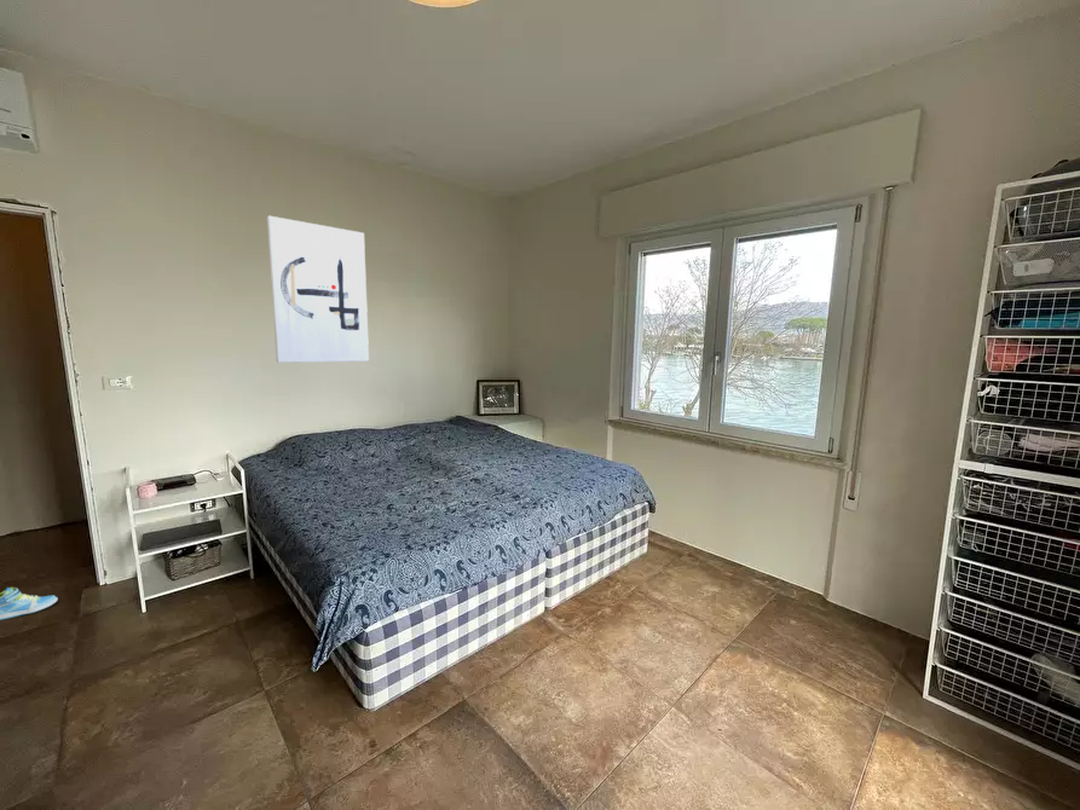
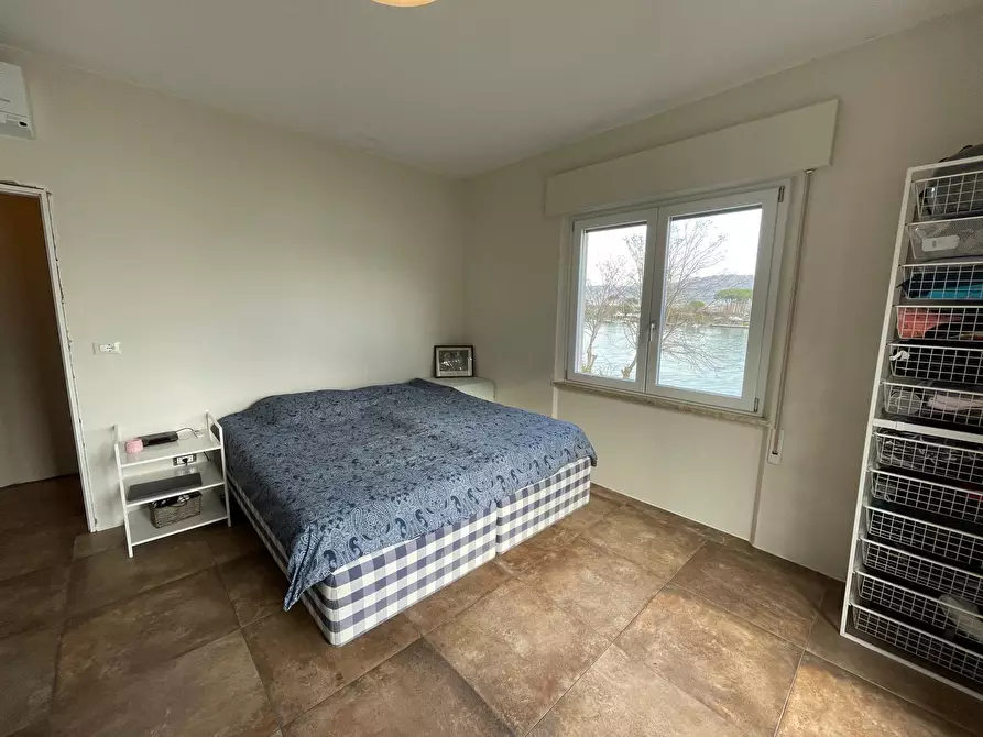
- sneaker [0,586,59,621]
- wall art [266,215,370,364]
